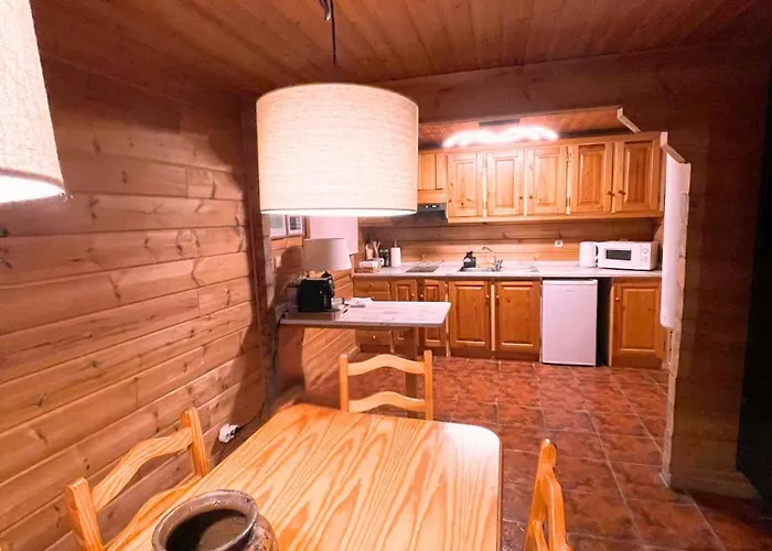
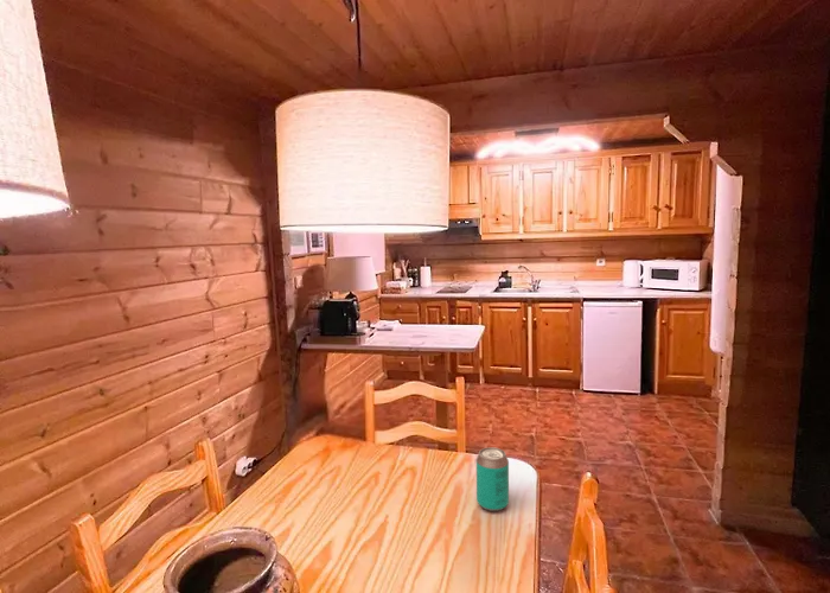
+ beverage can [475,446,510,512]
